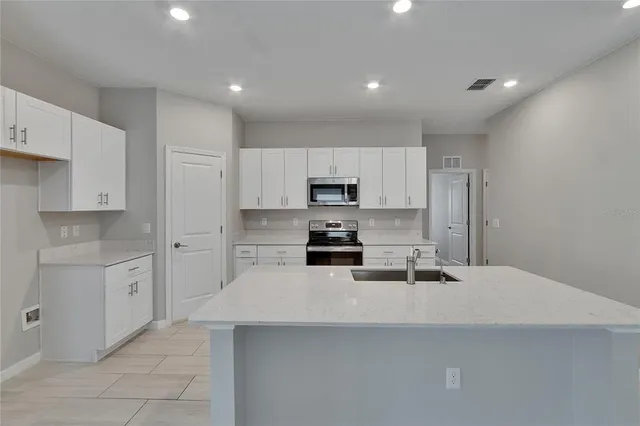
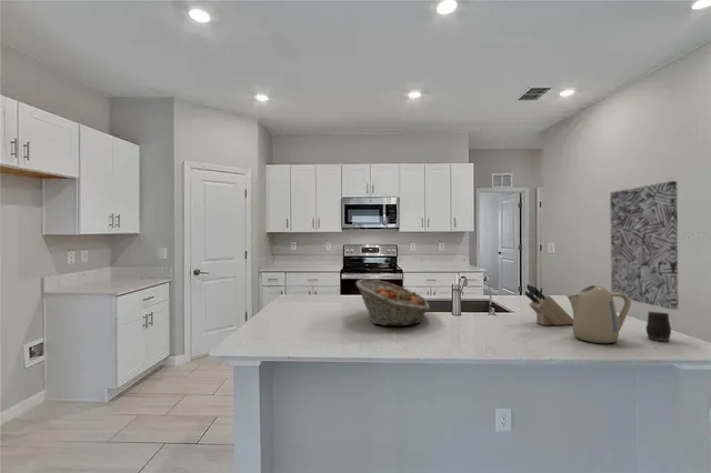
+ wall art [609,180,680,311]
+ mug [645,311,672,342]
+ kettle [567,284,632,344]
+ knife block [524,283,573,326]
+ fruit basket [354,278,430,328]
